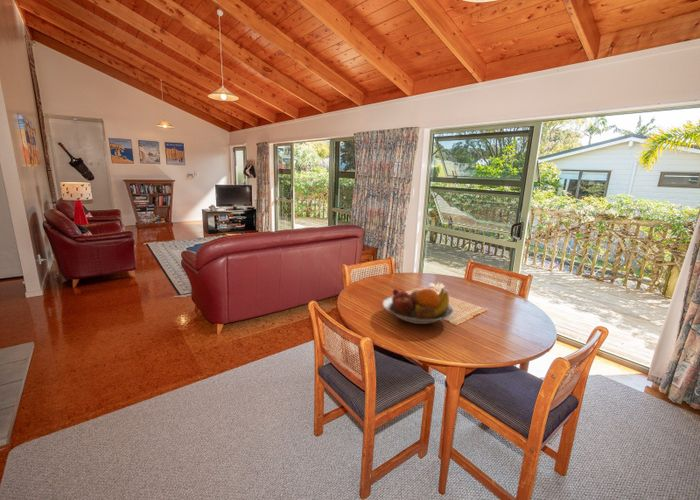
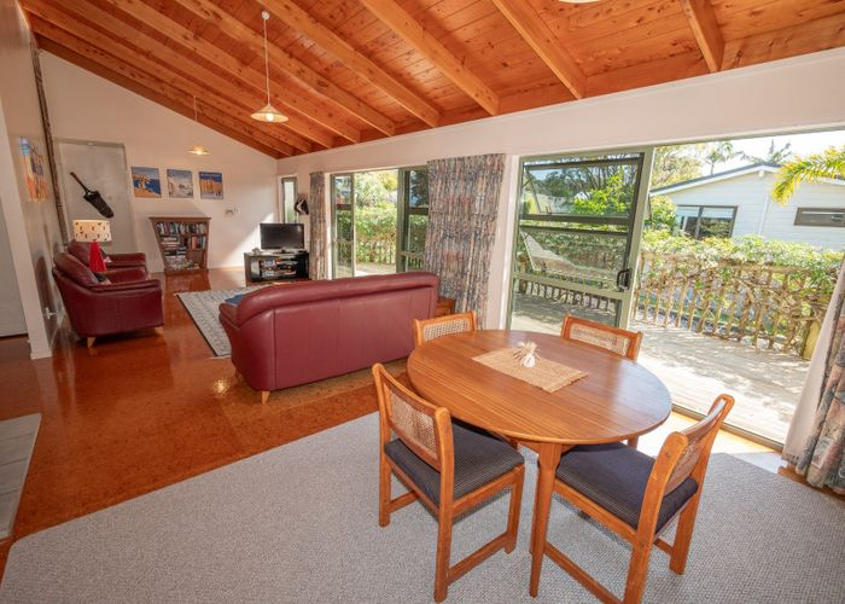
- fruit bowl [381,287,455,325]
